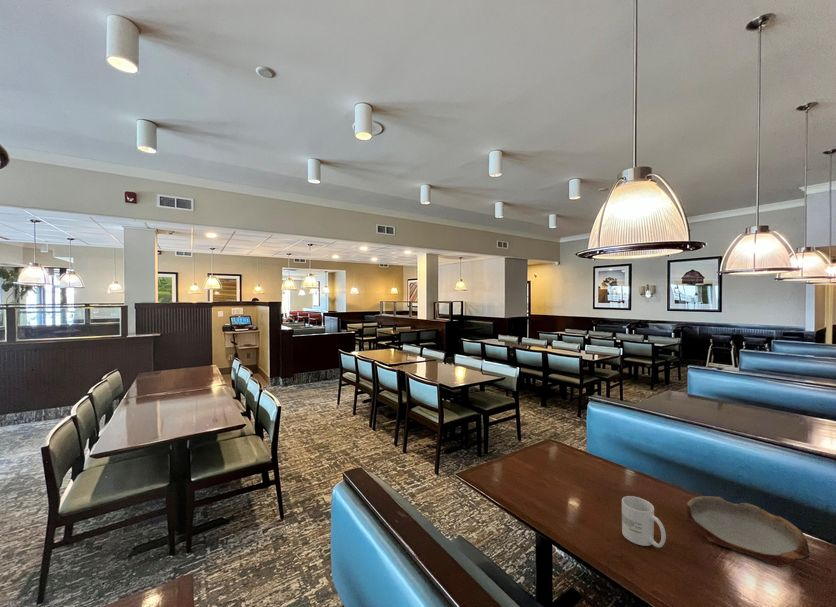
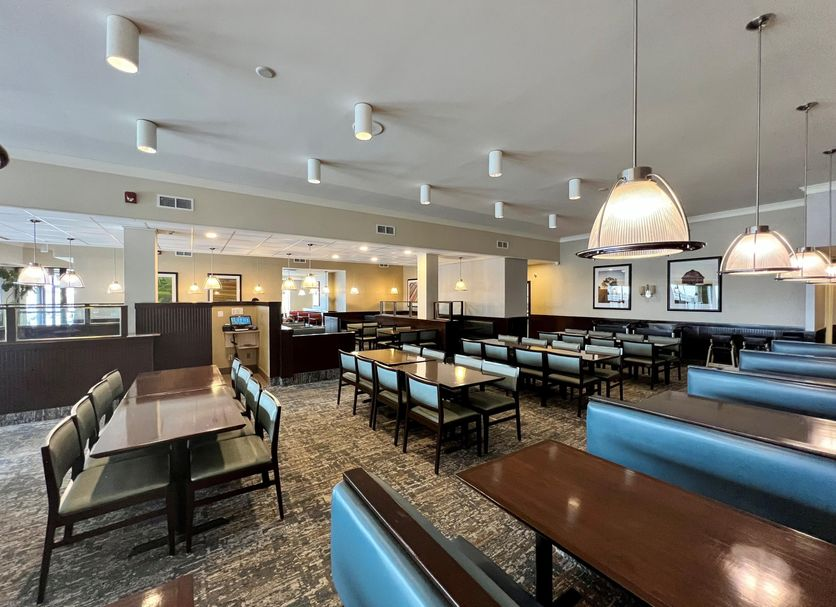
- mug [621,495,667,549]
- bowl [684,495,812,568]
